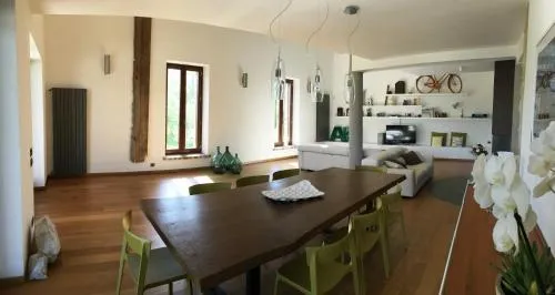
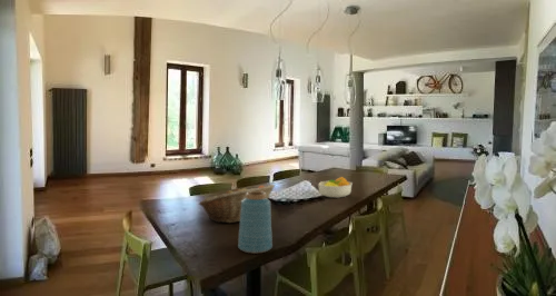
+ fruit bowl [317,176,354,199]
+ fruit basket [198,182,276,224]
+ vase [237,191,274,255]
